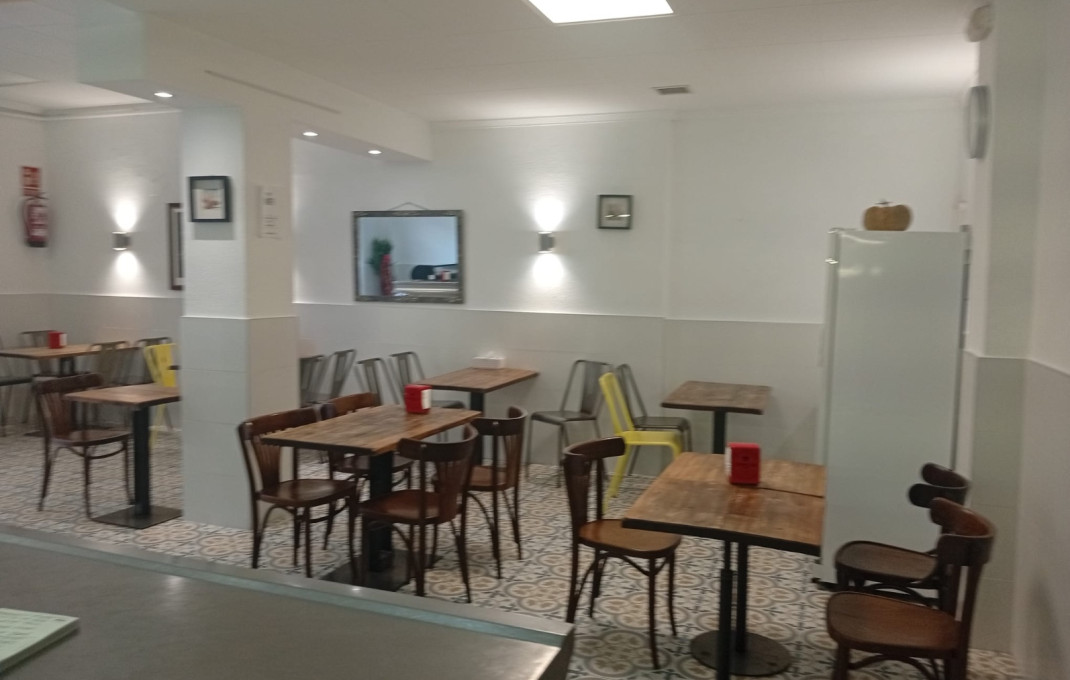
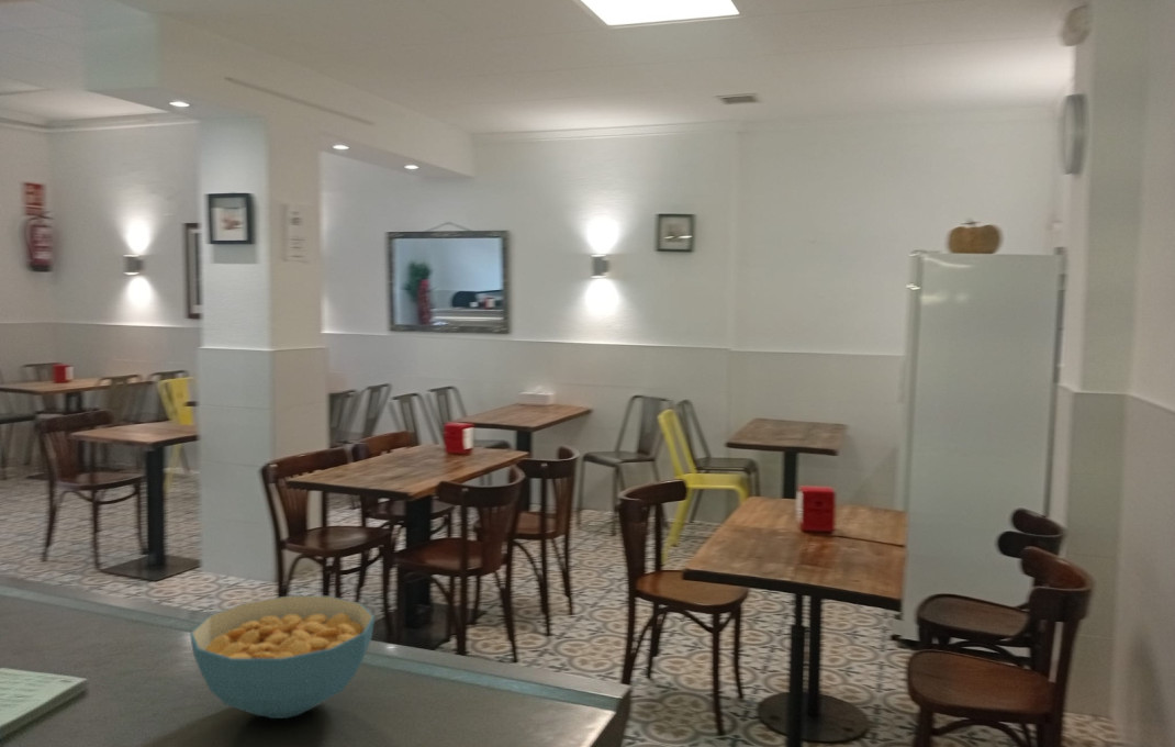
+ cereal bowl [189,595,376,720]
